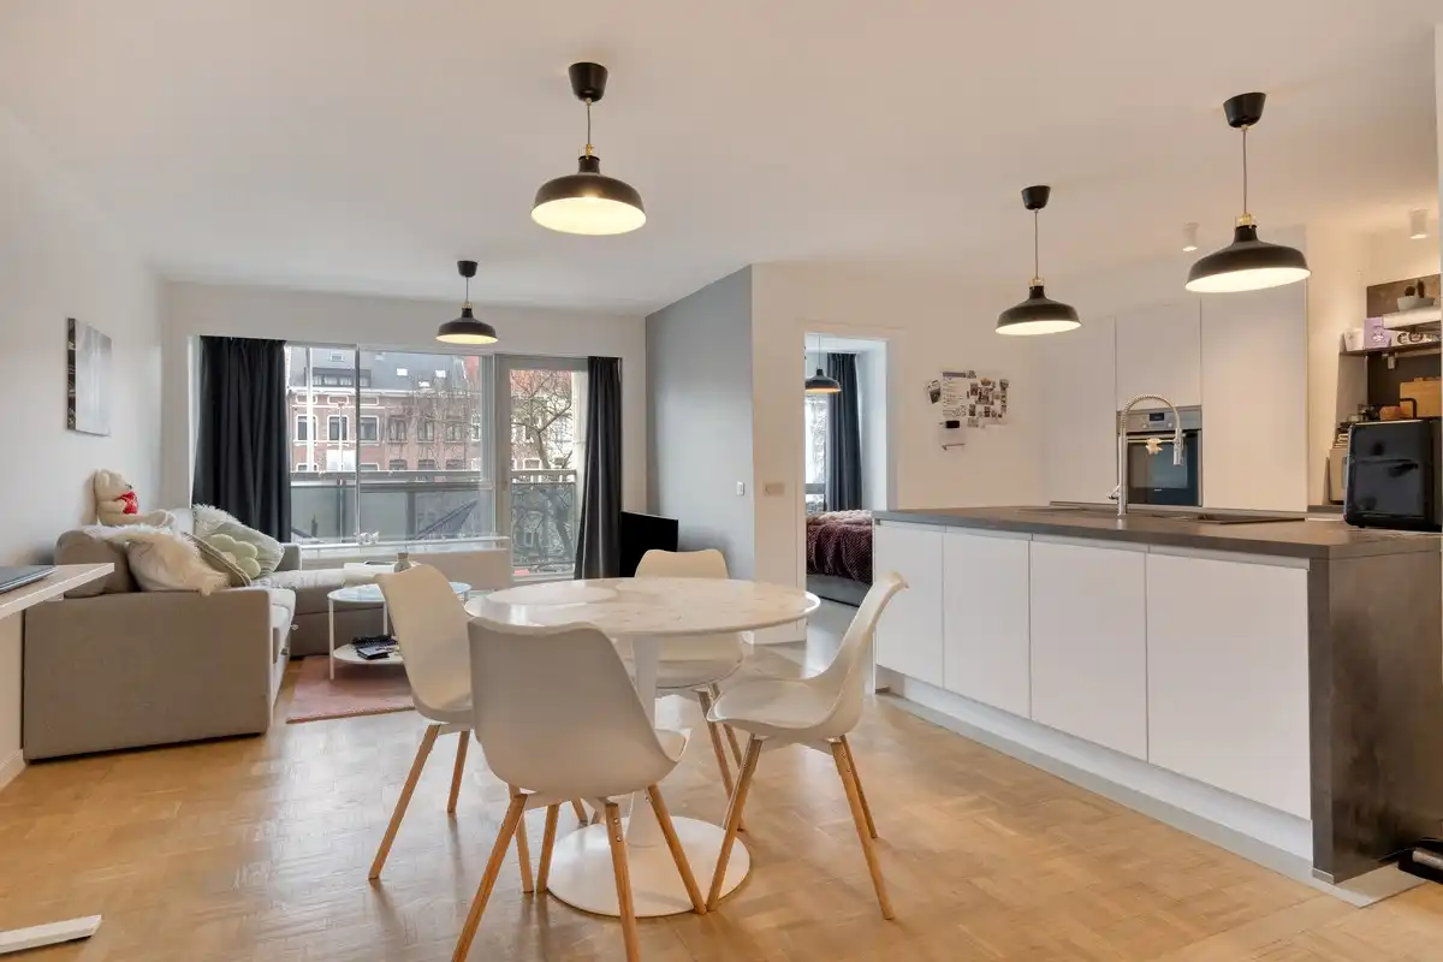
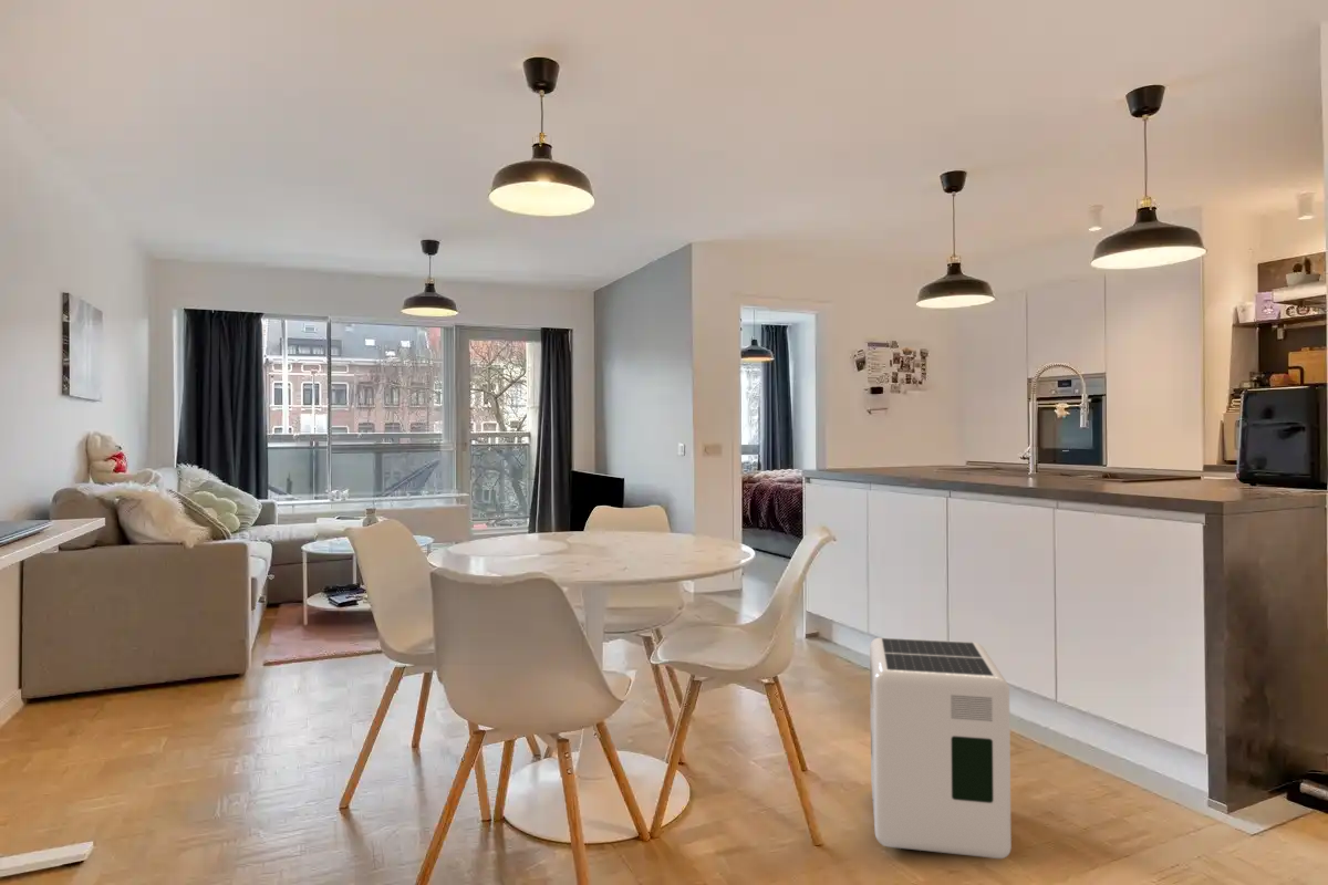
+ air purifier [869,637,1013,860]
